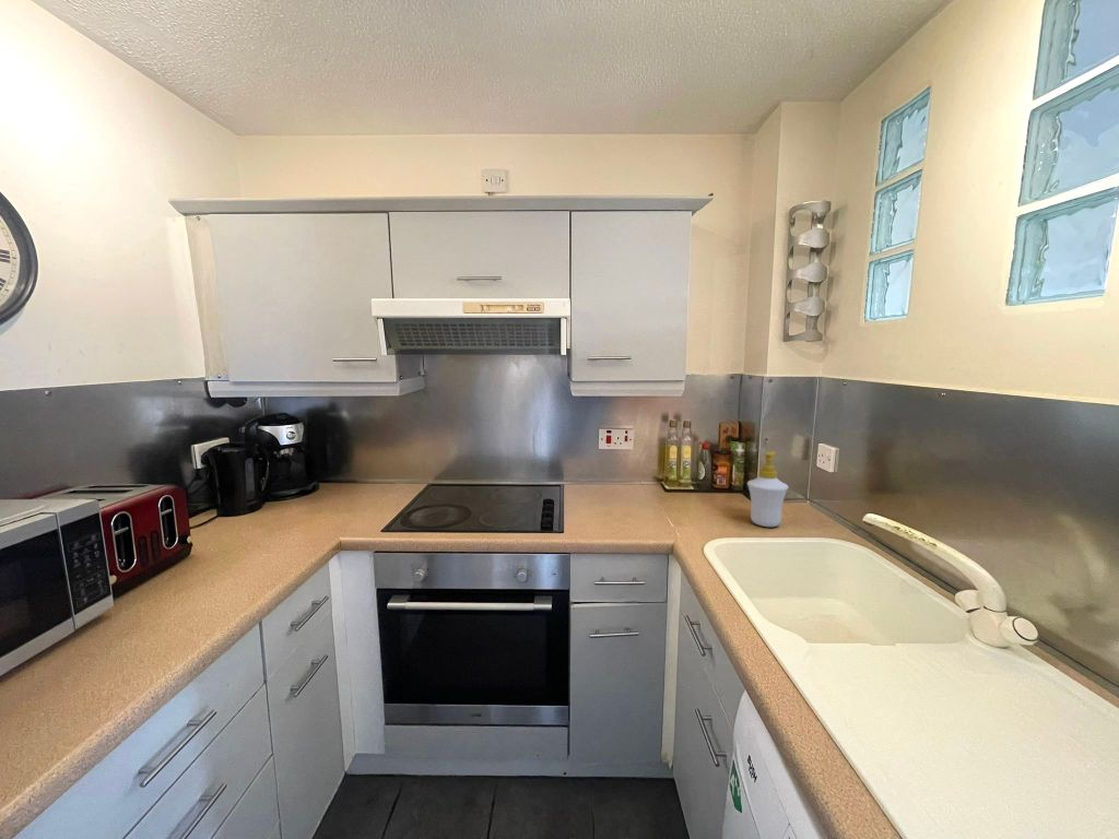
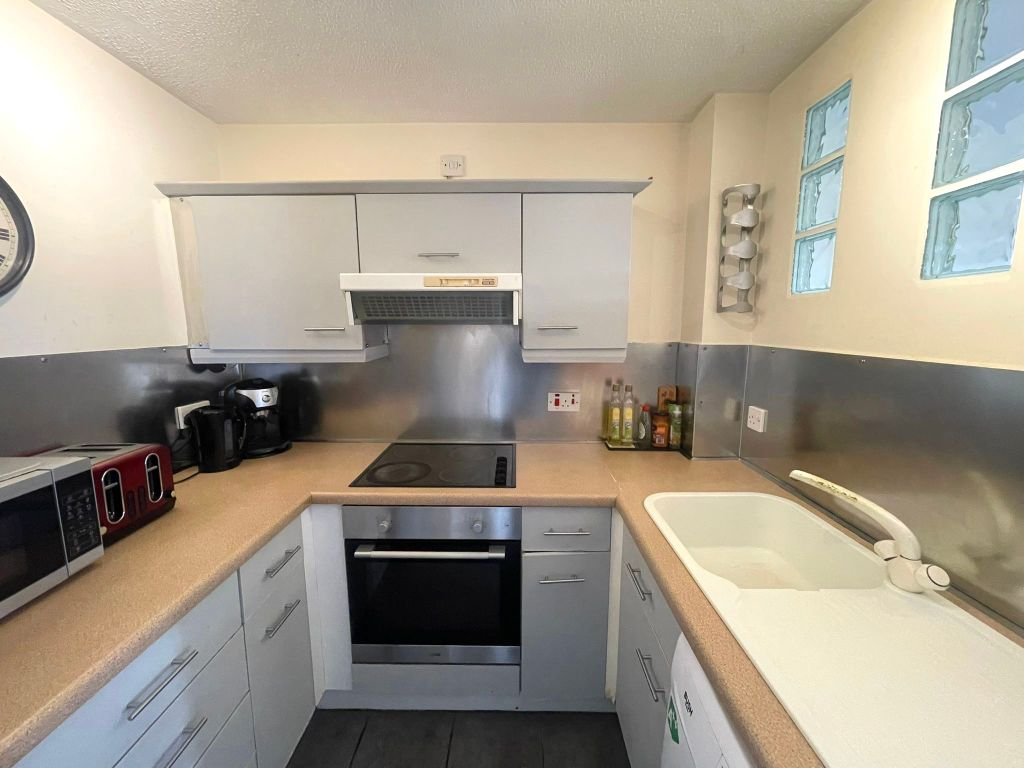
- soap bottle [746,450,789,528]
